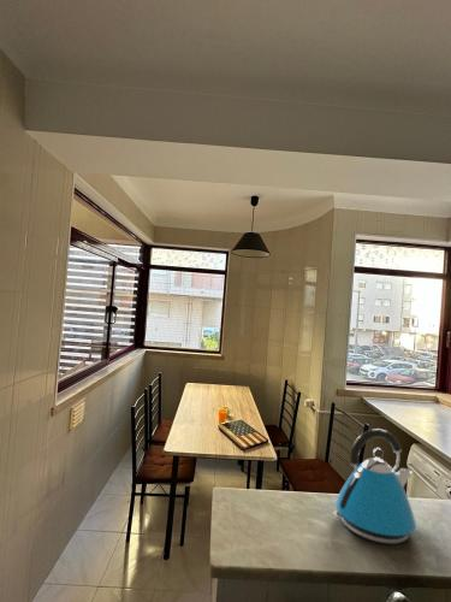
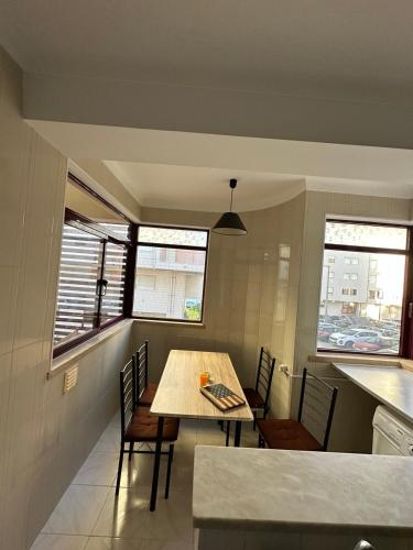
- kettle [332,427,417,545]
